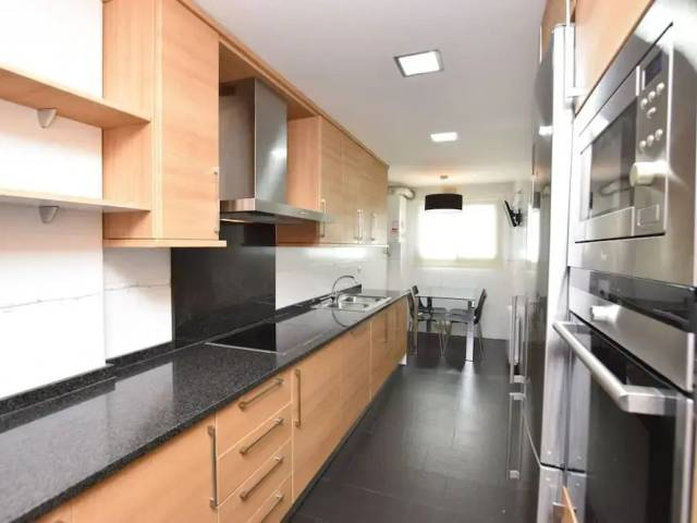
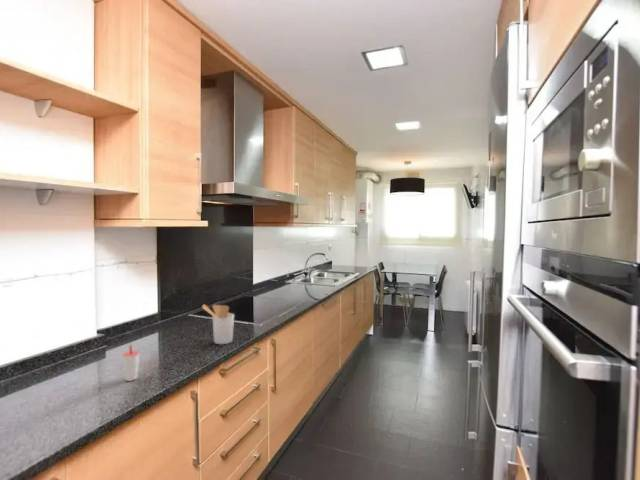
+ utensil holder [201,304,235,345]
+ cup [122,344,141,382]
